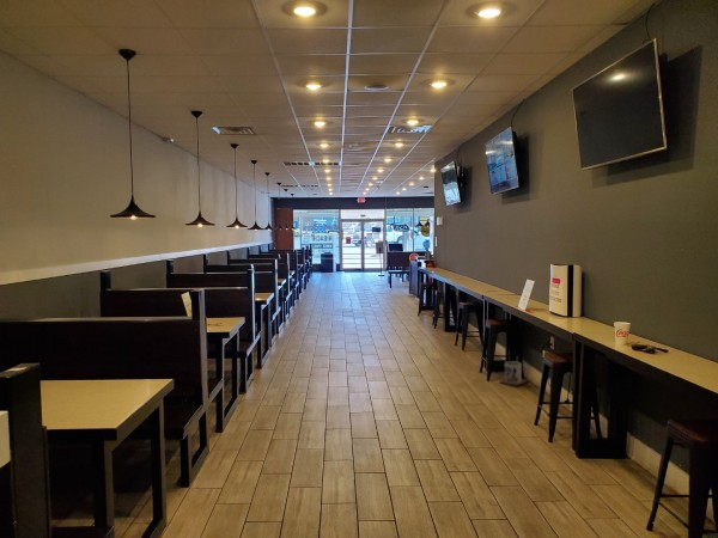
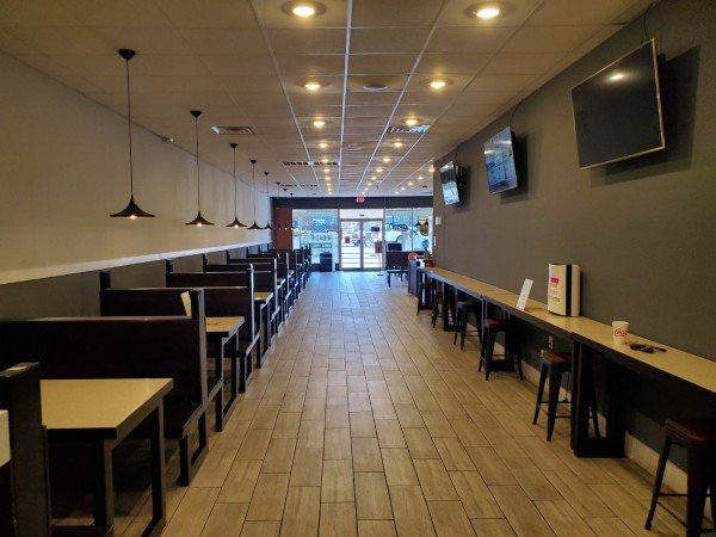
- trash can [498,360,530,387]
